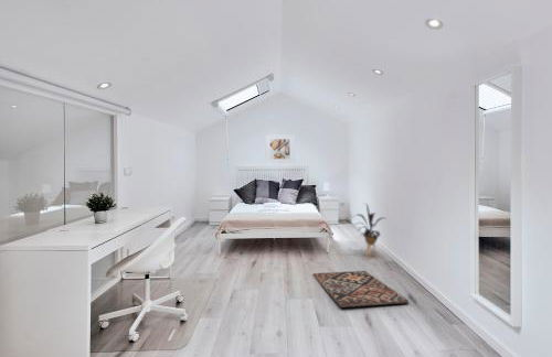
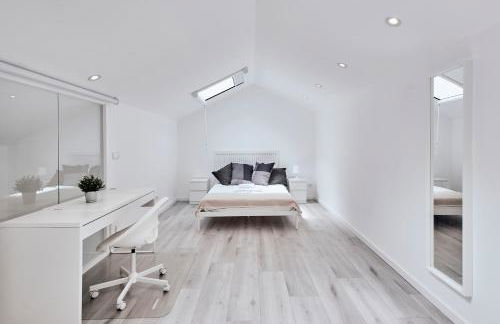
- doormat [311,270,410,309]
- house plant [351,202,385,260]
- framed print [264,133,296,164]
